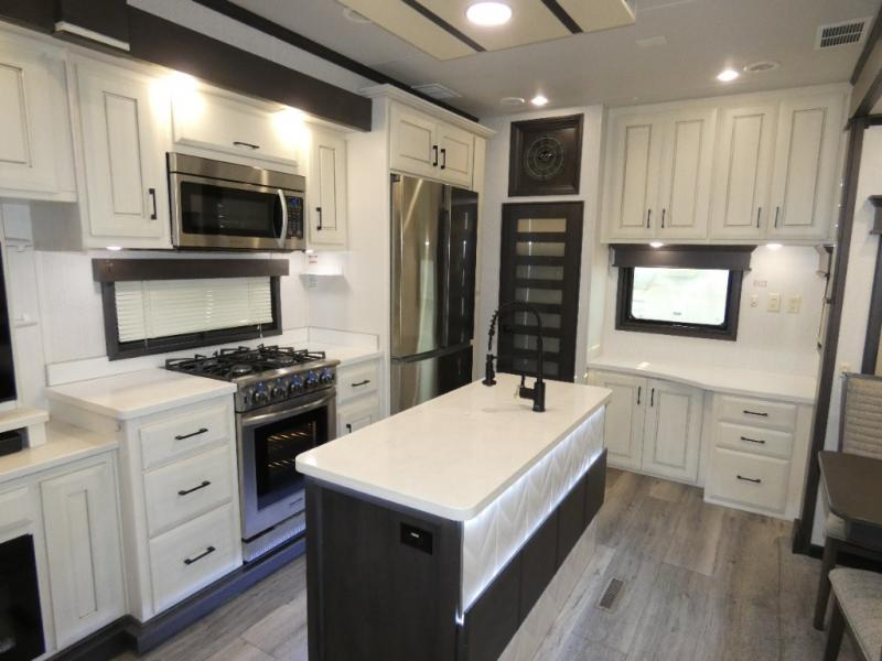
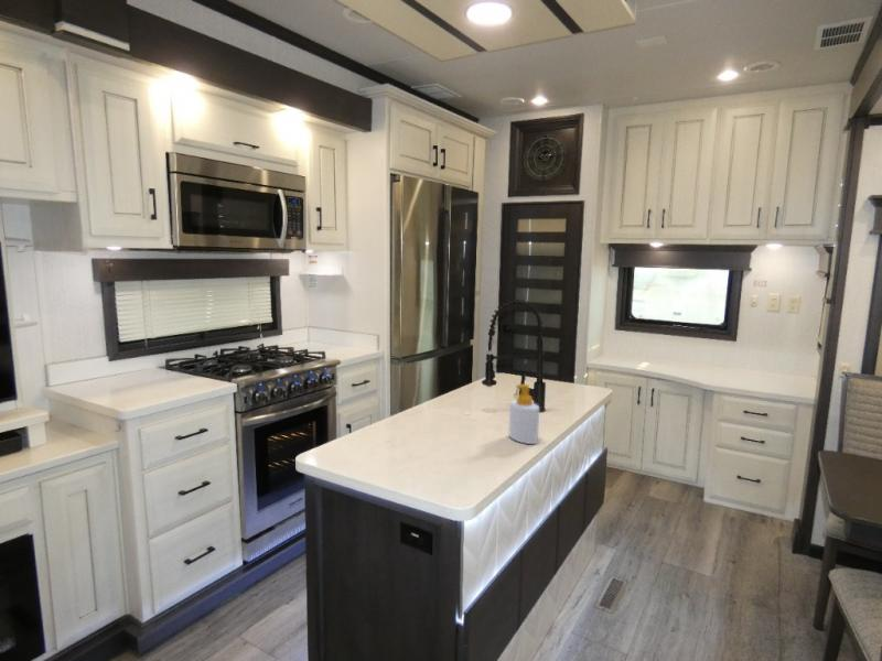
+ soap bottle [508,383,540,445]
